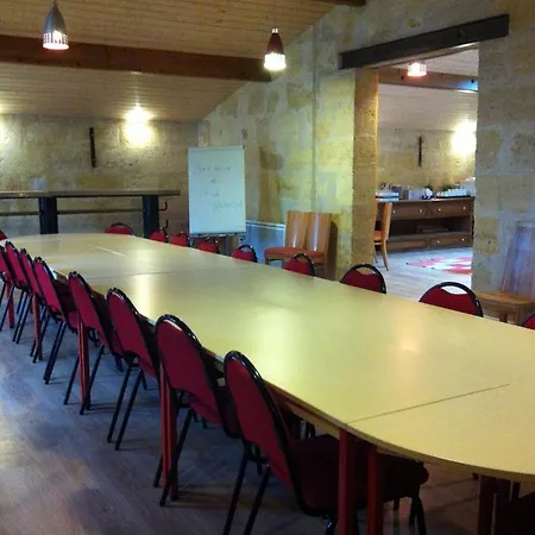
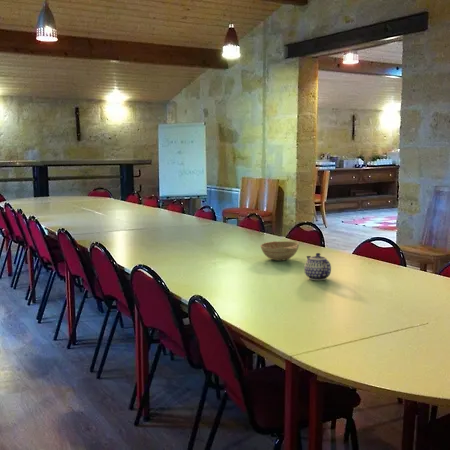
+ teapot [303,252,332,281]
+ decorative bowl [260,240,300,262]
